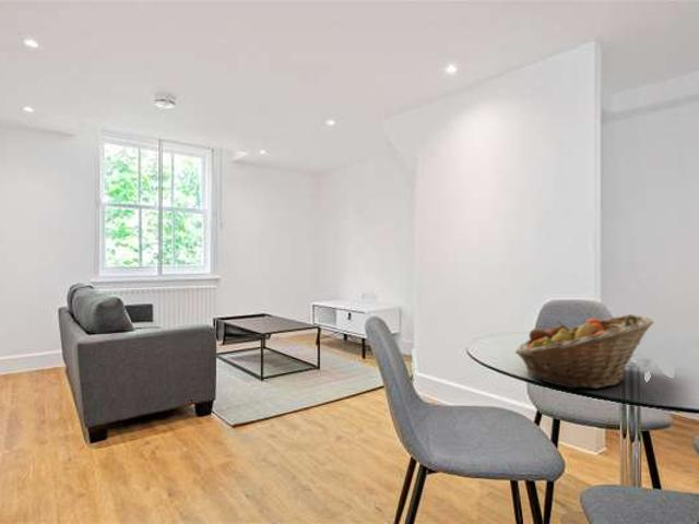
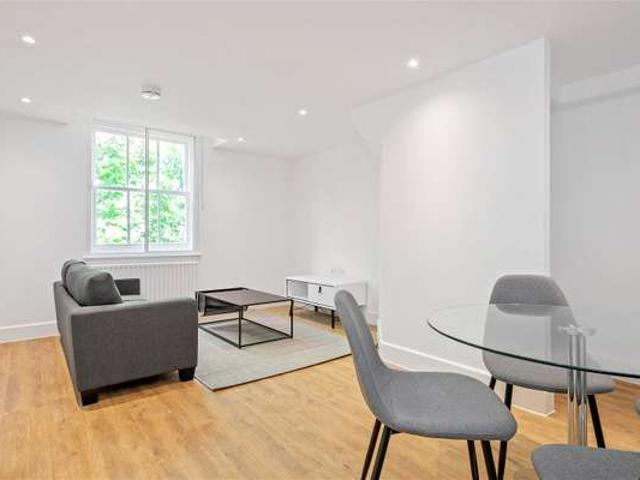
- fruit basket [514,313,655,390]
